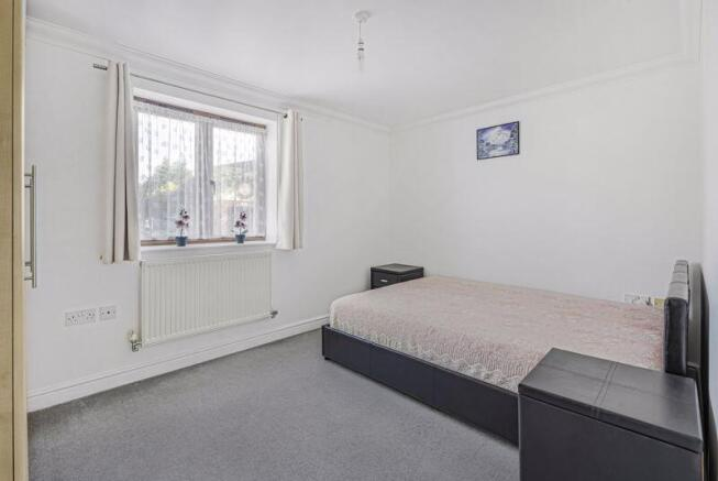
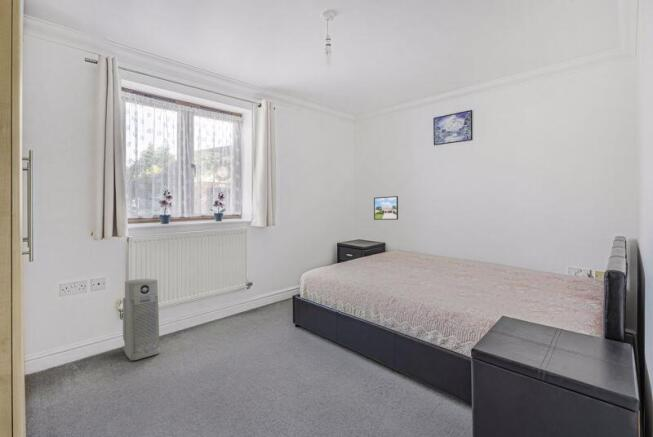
+ air purifier [122,278,161,361]
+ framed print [373,195,399,221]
